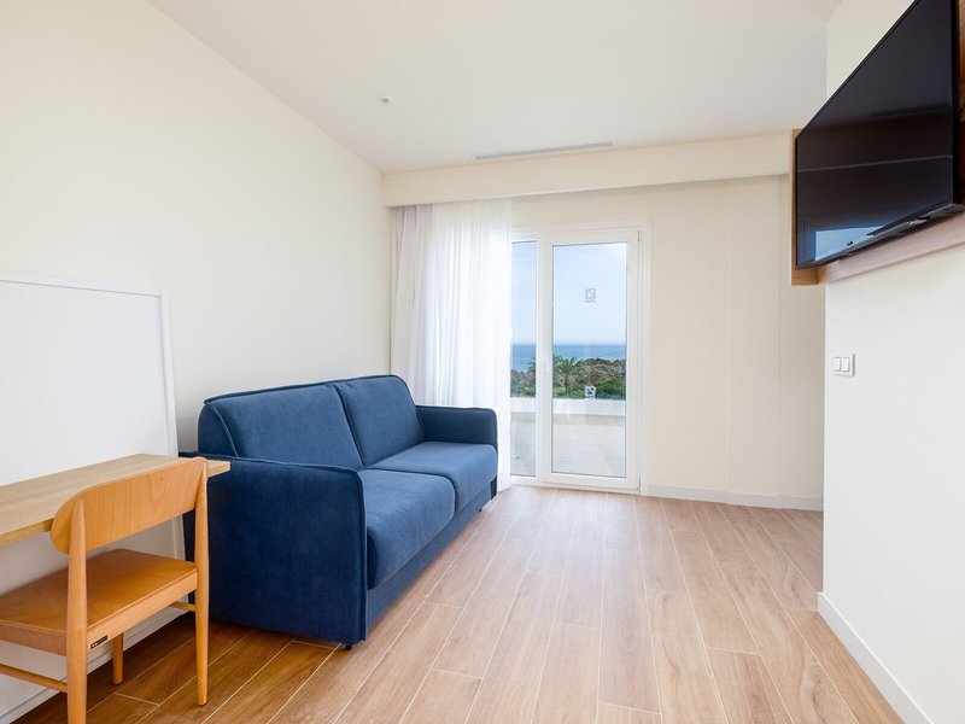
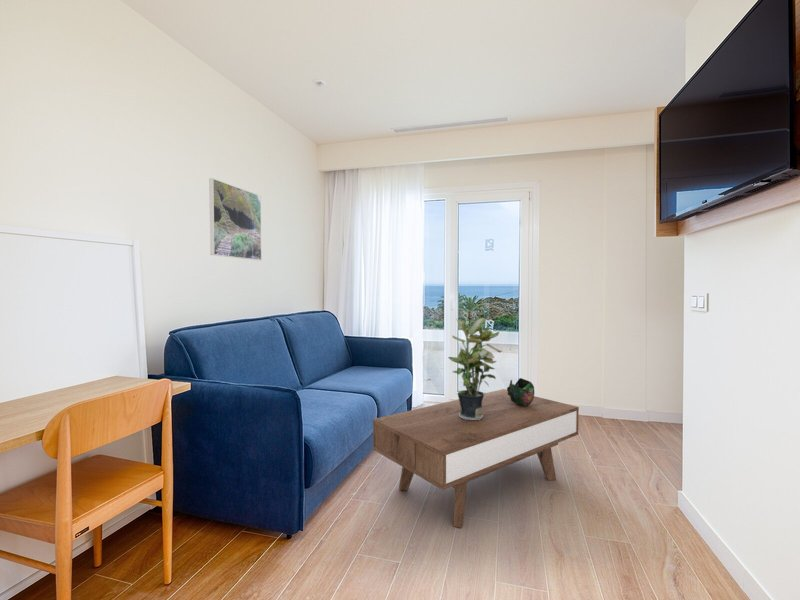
+ coffee table [372,388,580,529]
+ potted plant [447,317,503,420]
+ decorative bowl [506,377,535,406]
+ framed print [208,178,262,261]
